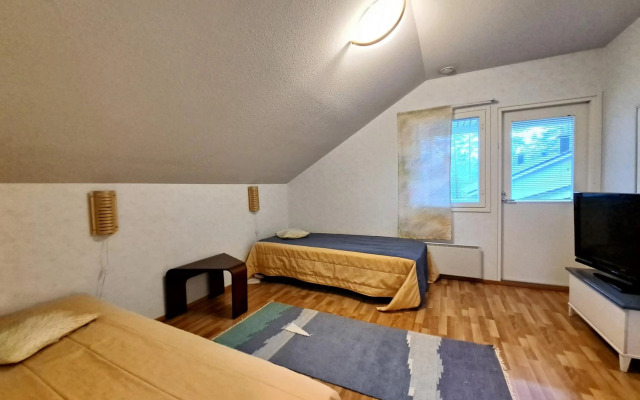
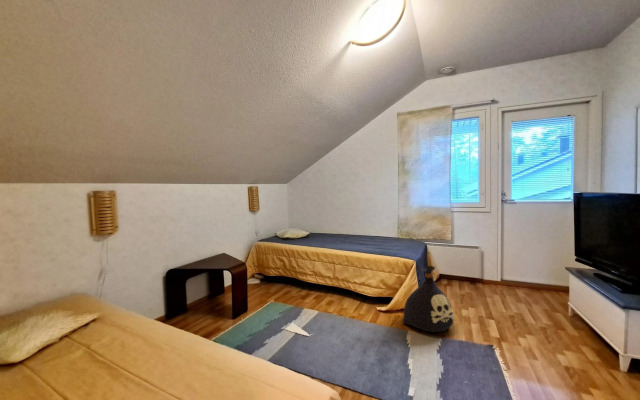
+ bag [402,265,455,333]
